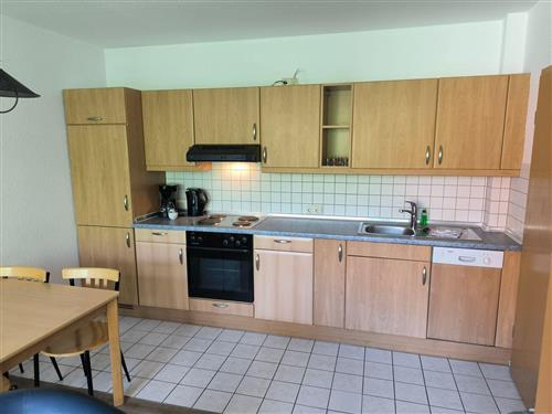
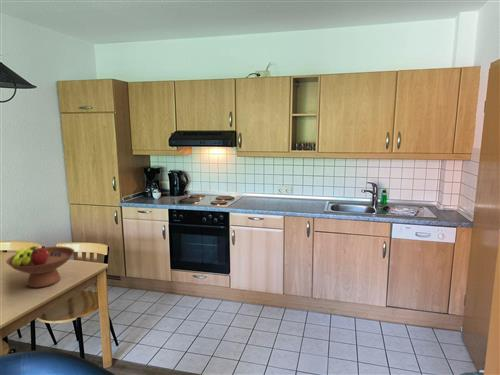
+ fruit bowl [5,245,76,289]
